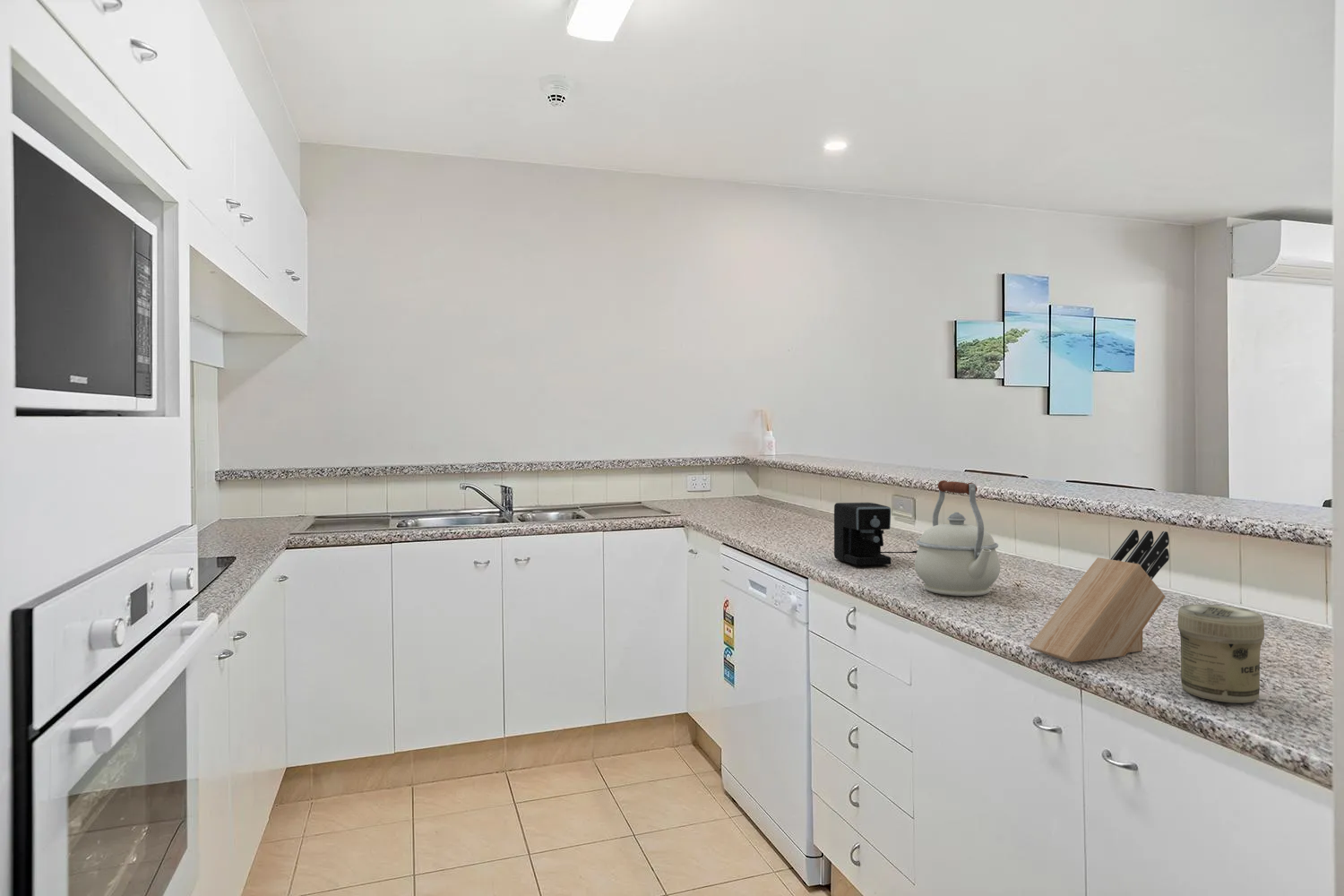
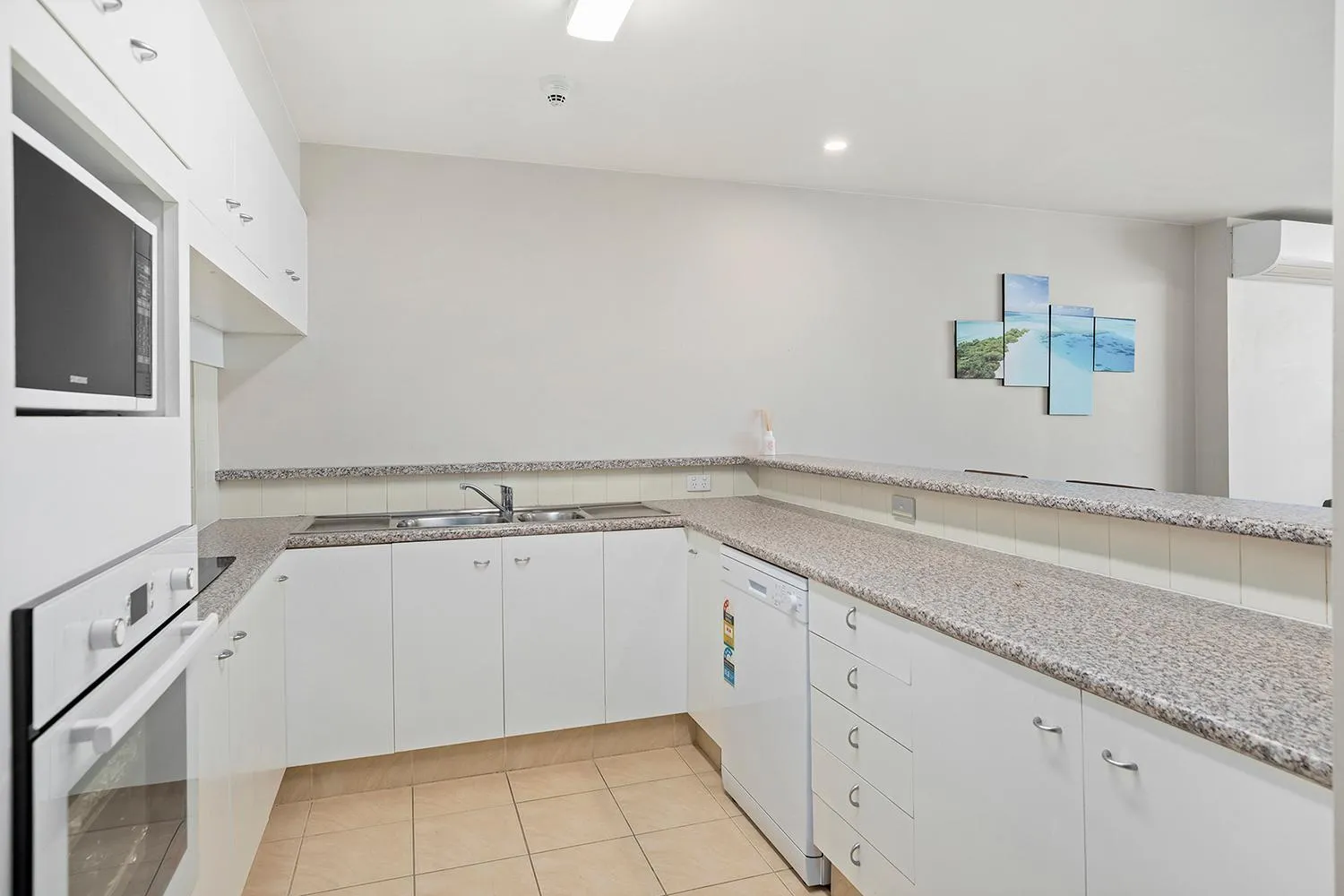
- knife block [1028,529,1170,663]
- coffee maker [833,502,918,566]
- jar [1176,604,1265,704]
- kettle [914,479,1001,597]
